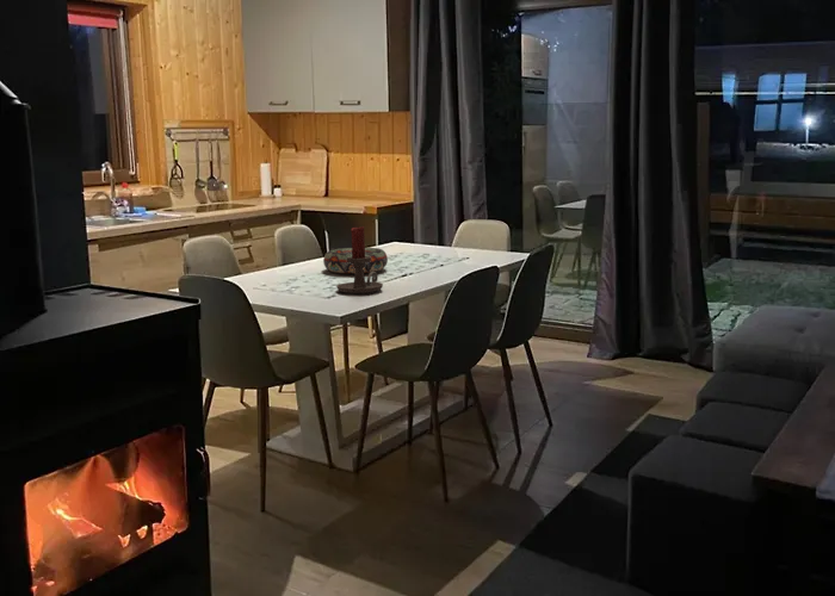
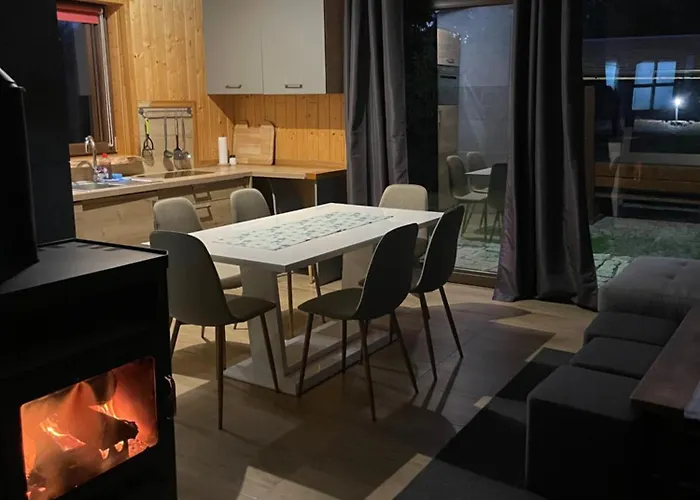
- decorative bowl [322,247,389,274]
- candle holder [335,225,384,294]
